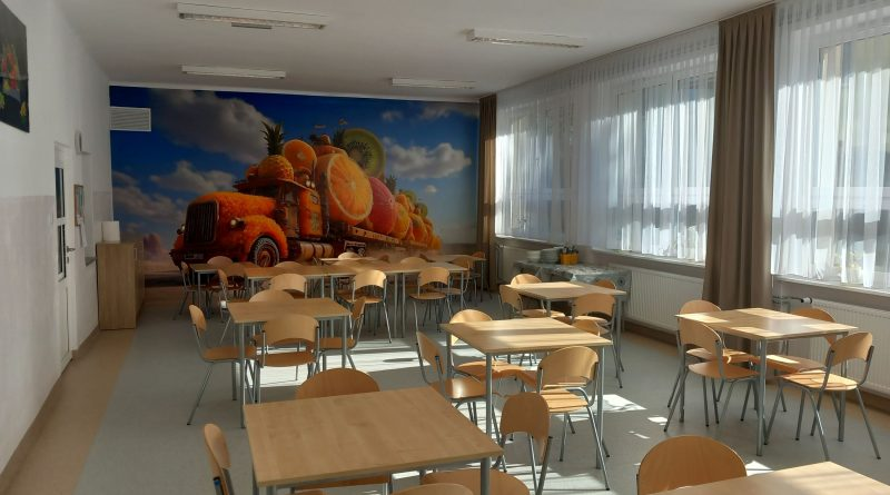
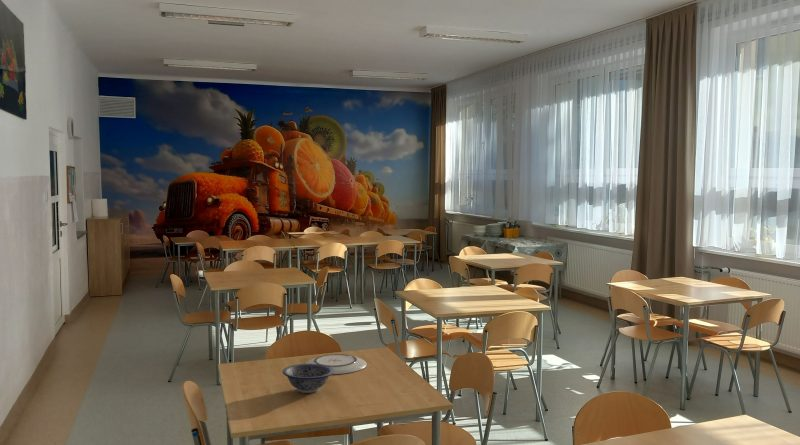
+ plate [304,353,368,375]
+ bowl [282,363,334,394]
